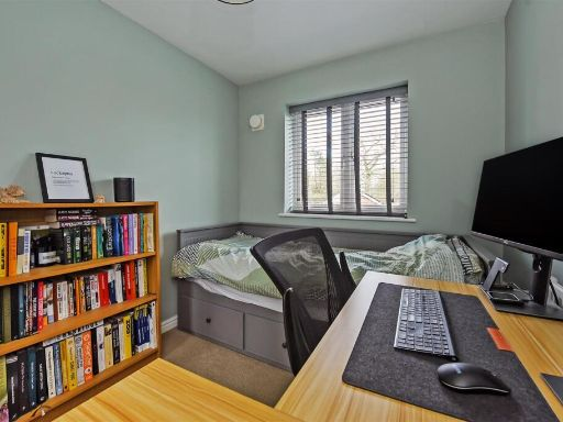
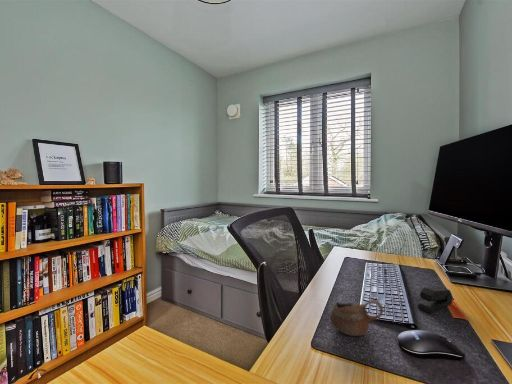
+ stapler [417,285,453,315]
+ cup [330,299,384,337]
